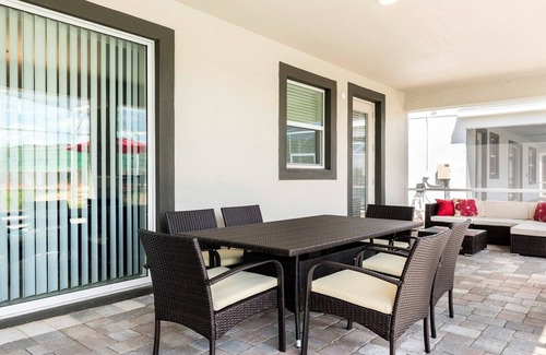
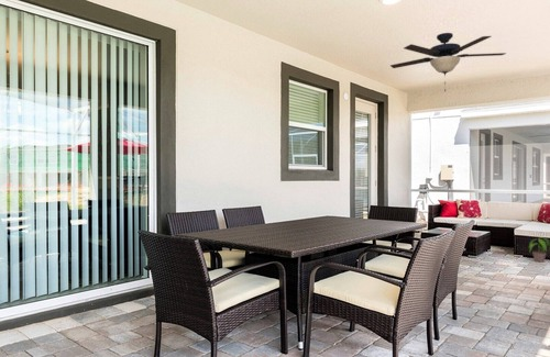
+ ceiling fan [389,32,507,92]
+ potted plant [528,236,550,263]
